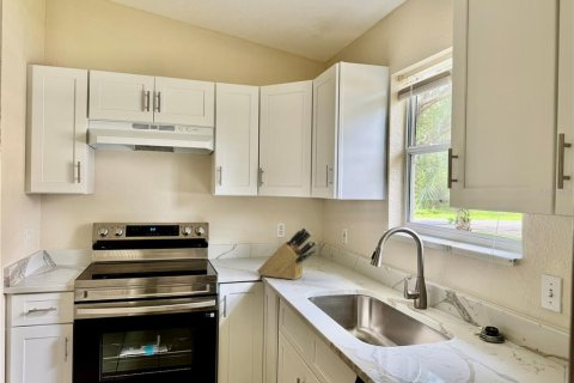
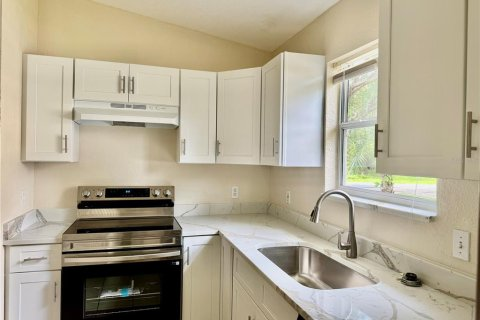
- knife block [256,226,317,281]
